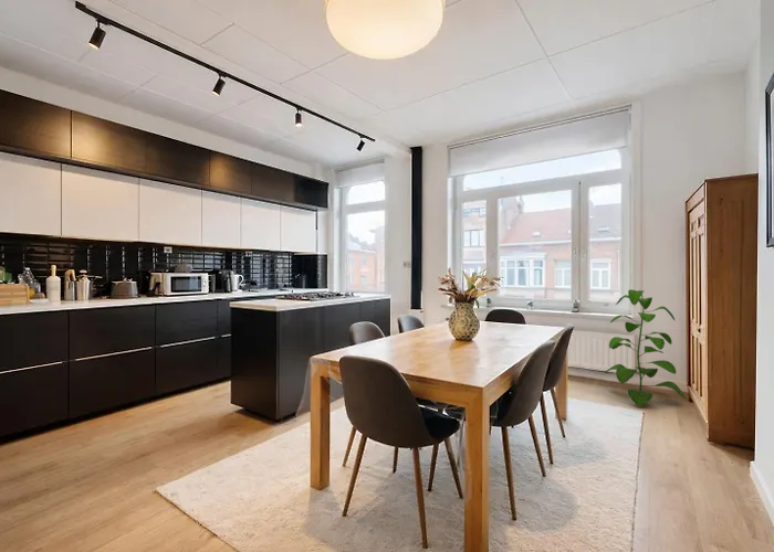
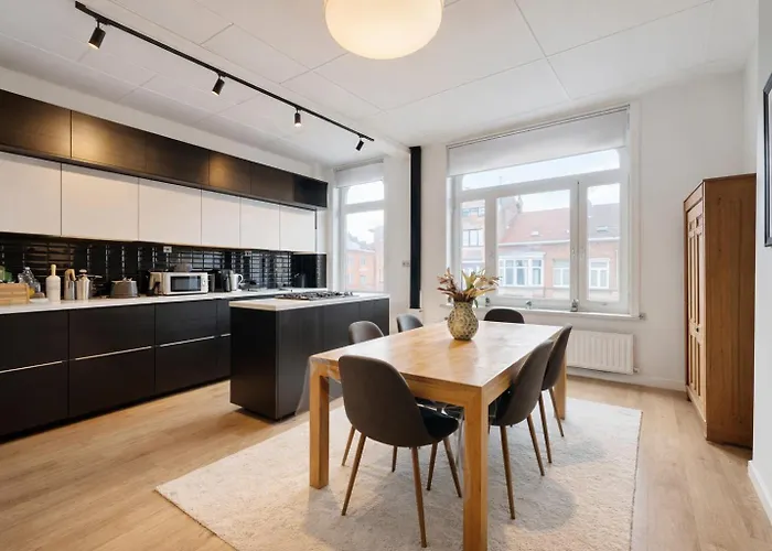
- indoor plant [604,288,688,407]
